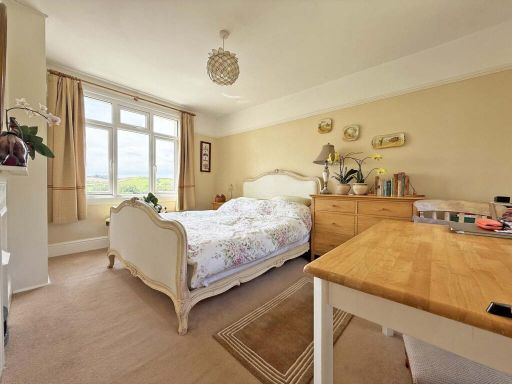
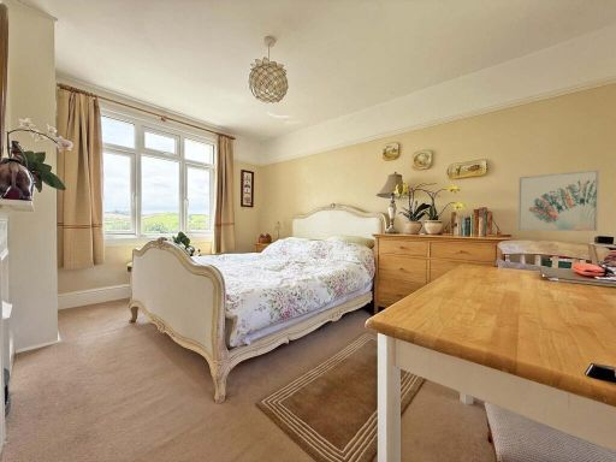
+ wall art [516,168,600,232]
